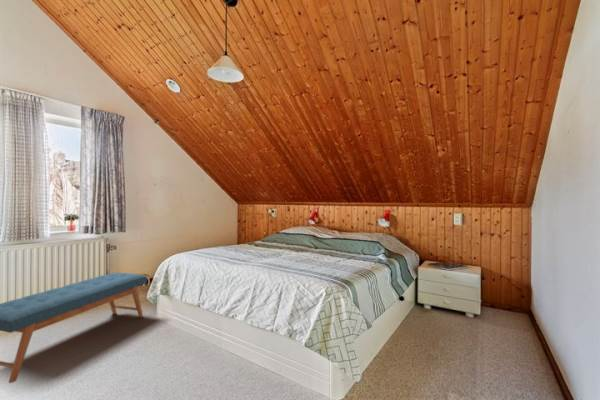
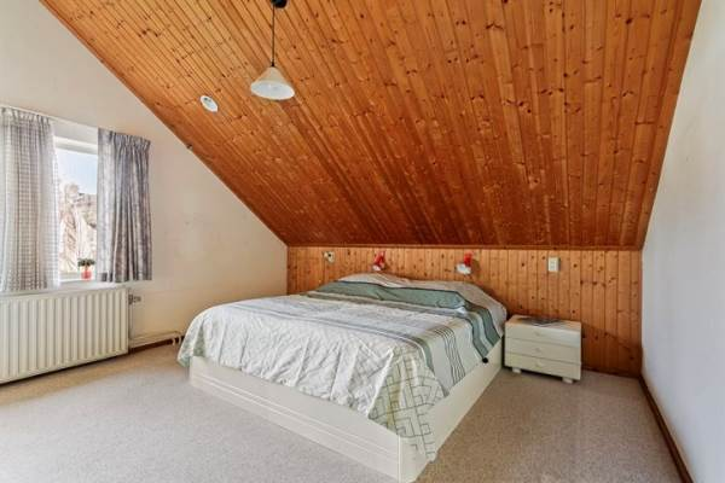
- bench [0,272,148,384]
